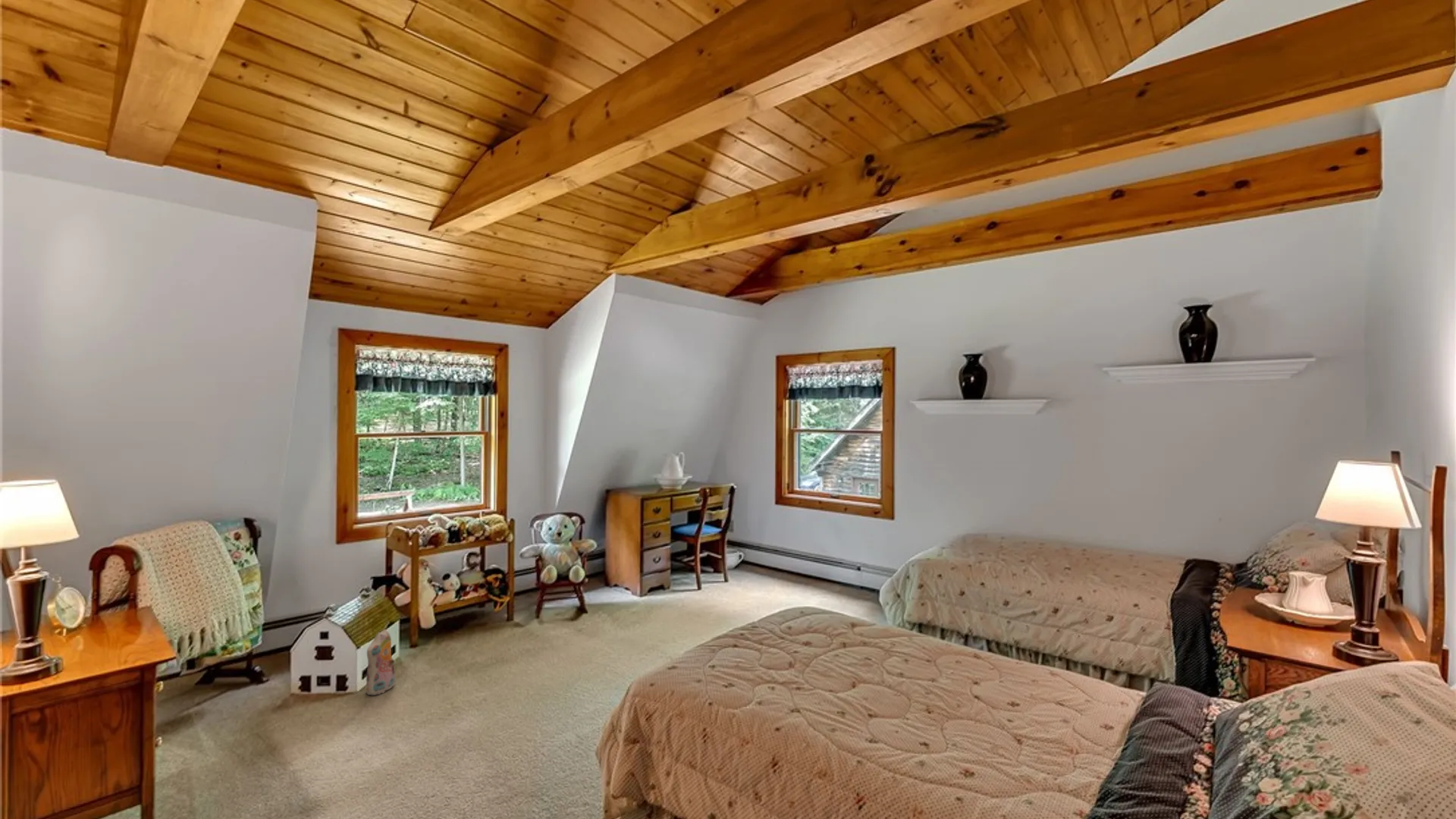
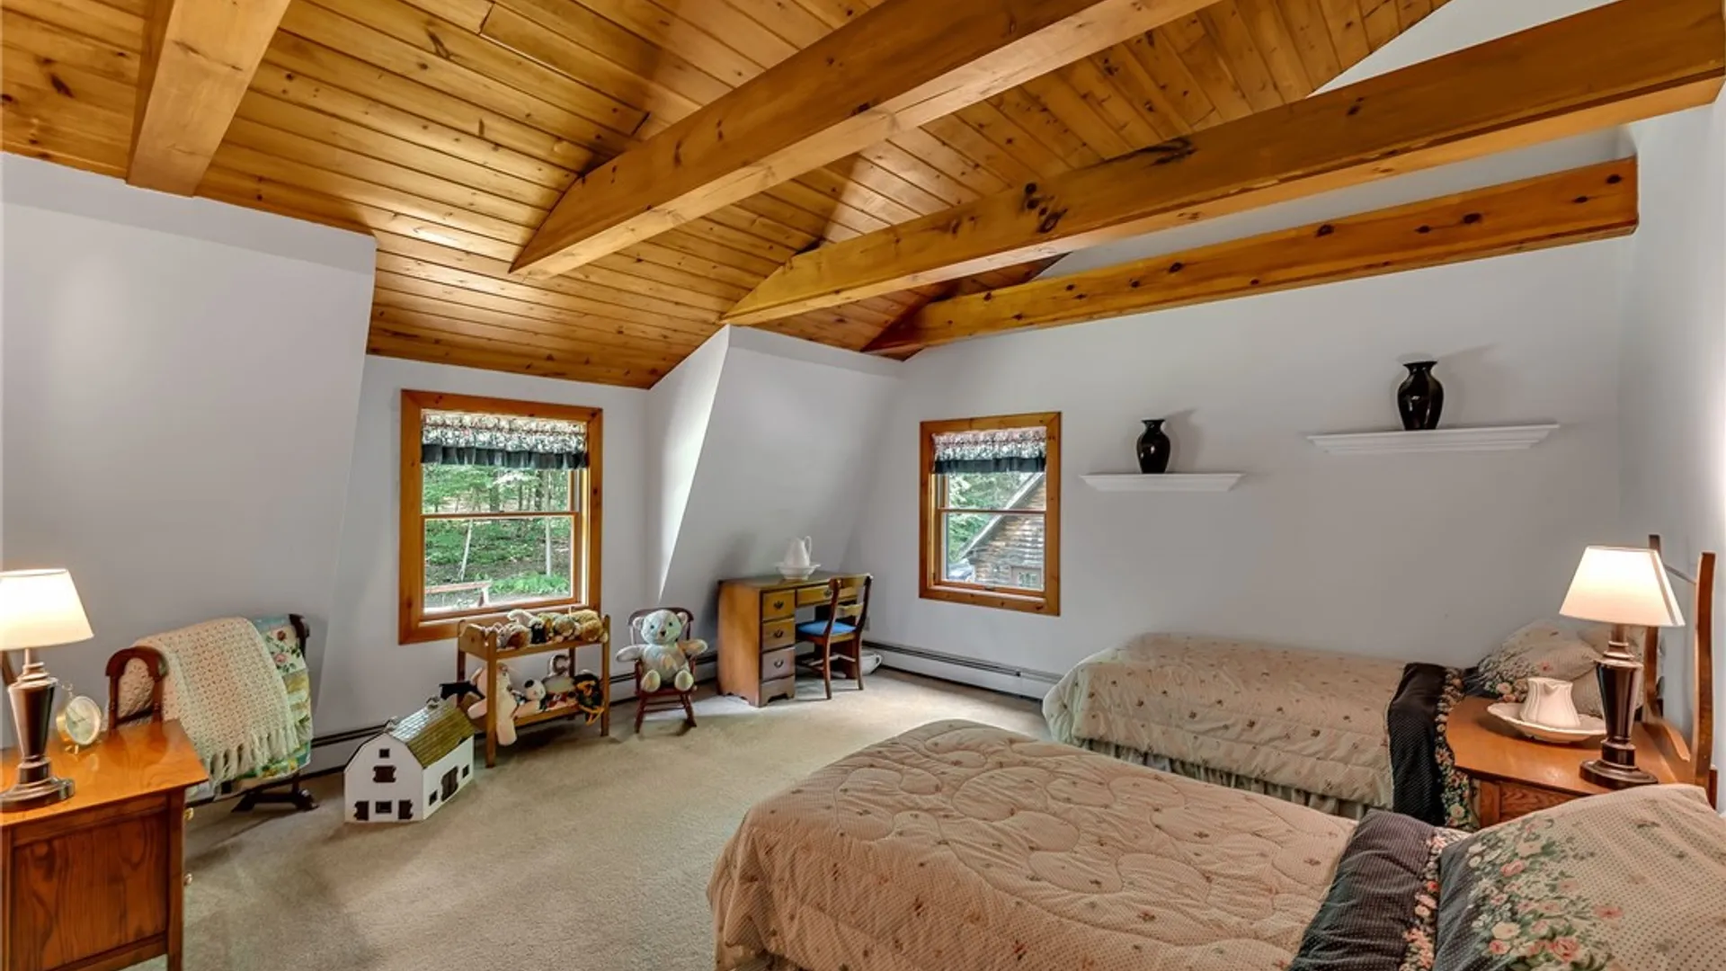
- plush toy [365,629,397,696]
